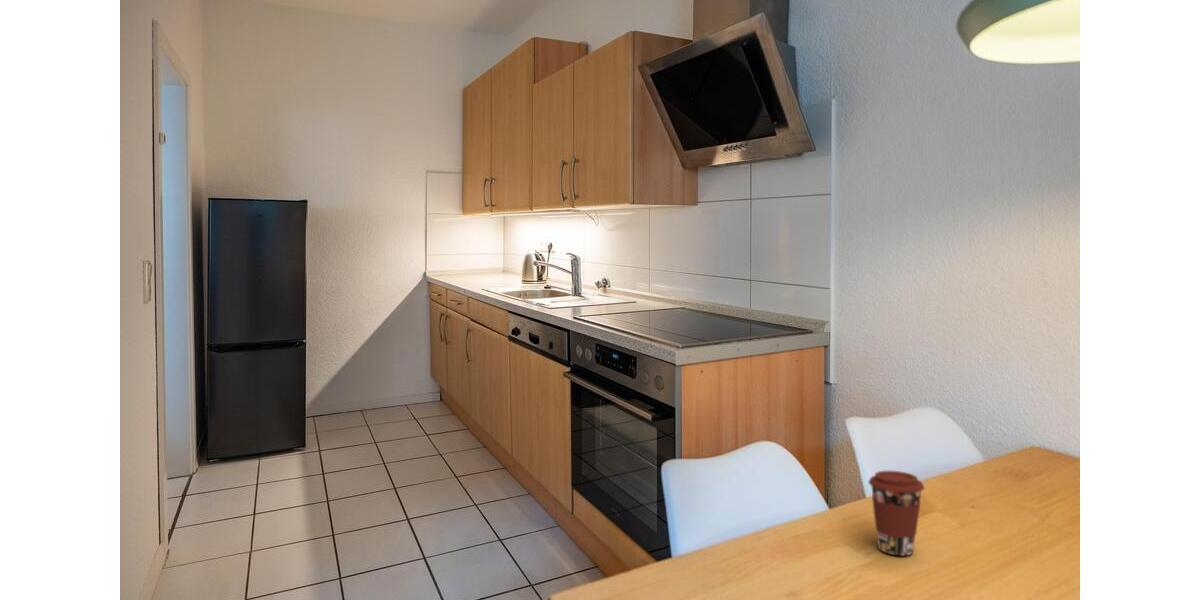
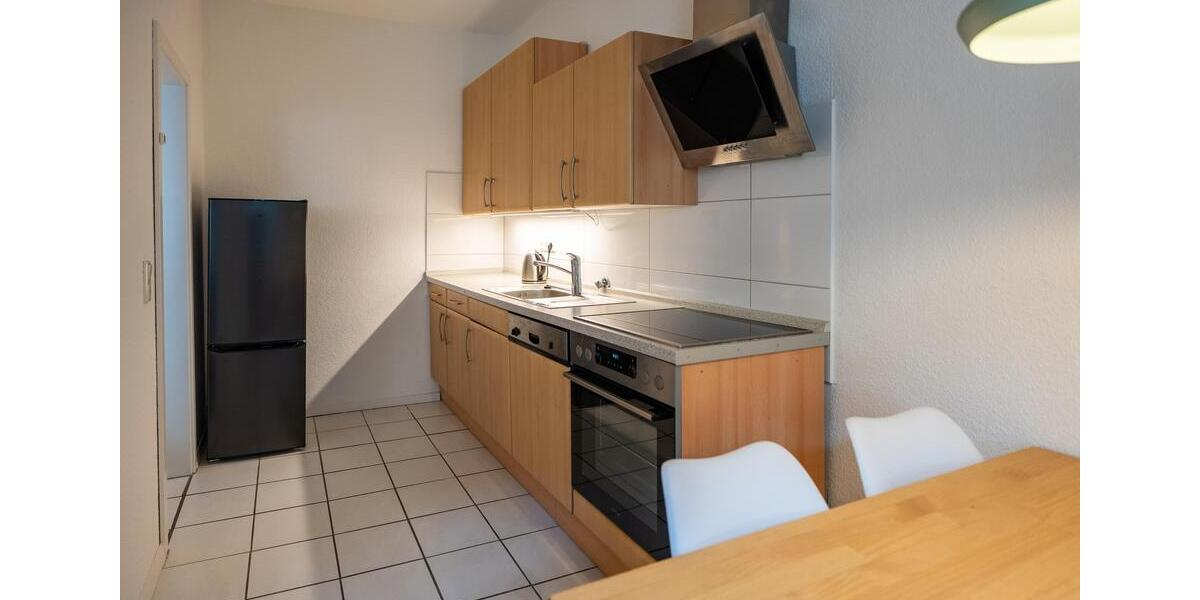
- coffee cup [867,470,926,557]
